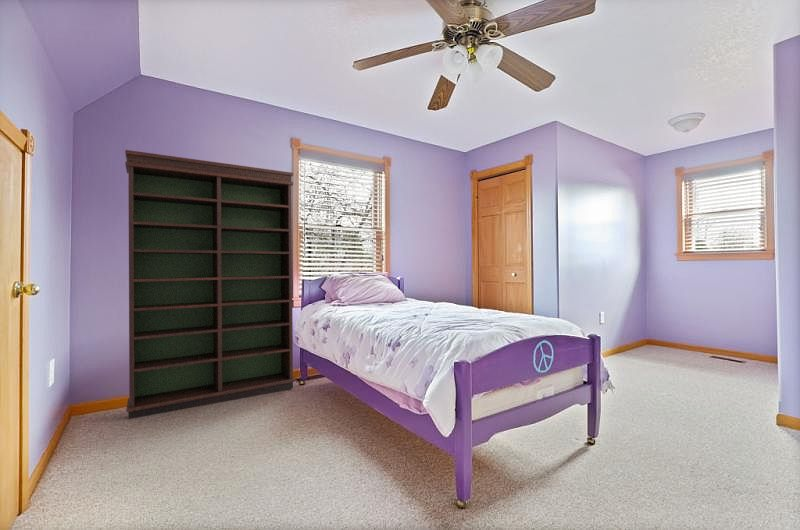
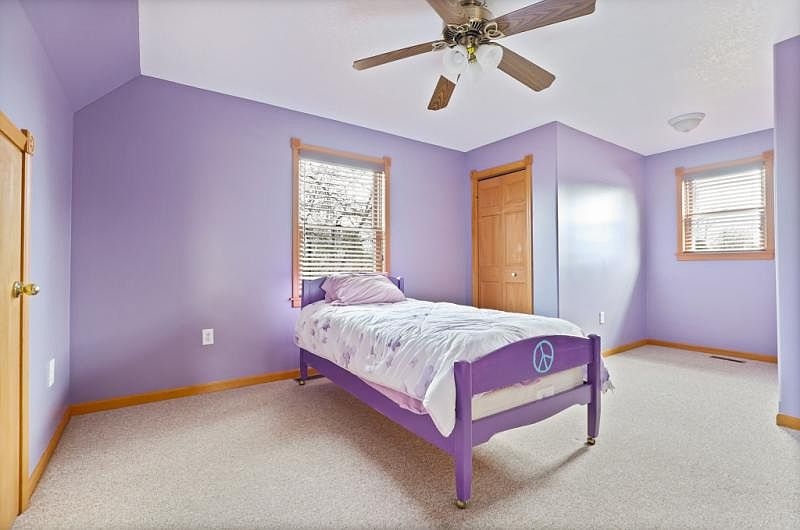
- bookshelf [124,149,296,420]
